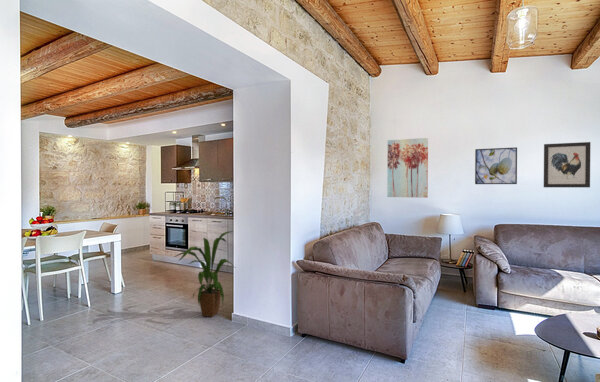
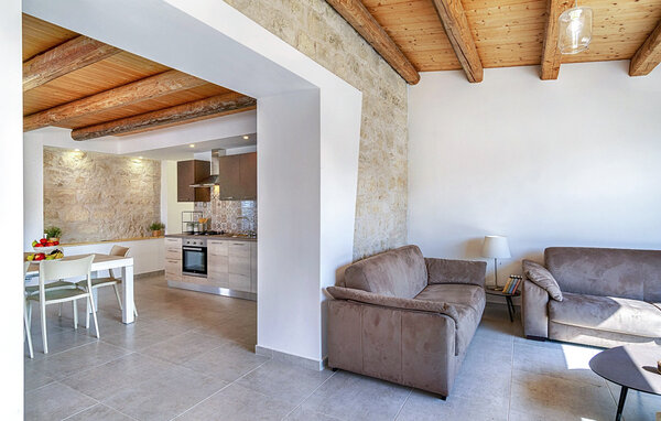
- wall art [543,141,591,188]
- wall art [386,137,429,199]
- house plant [173,230,235,318]
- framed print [474,146,518,185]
